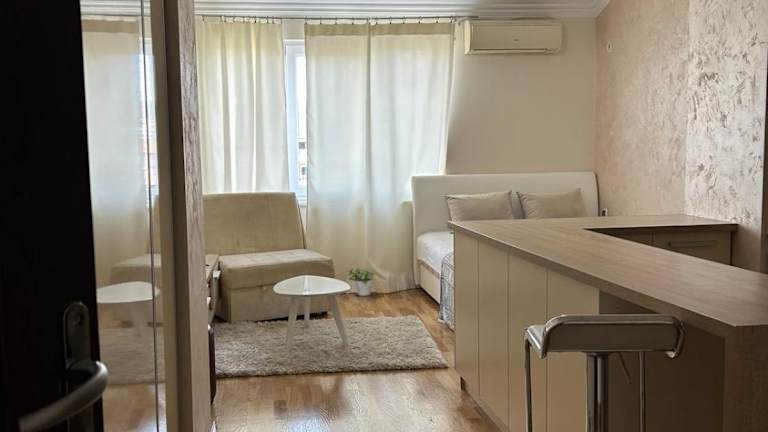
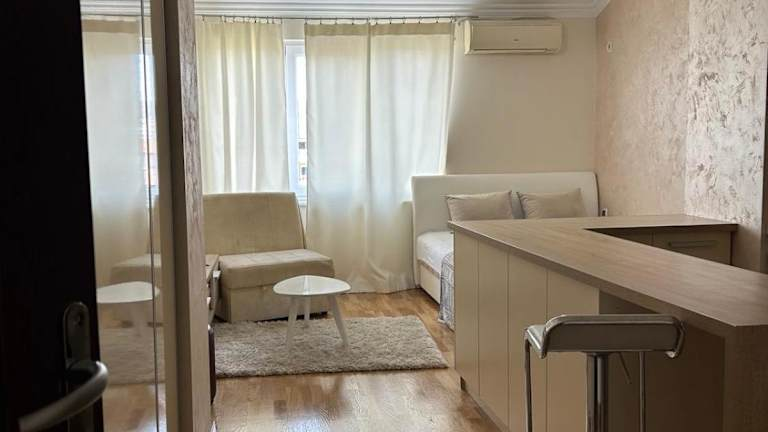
- potted plant [346,265,375,297]
